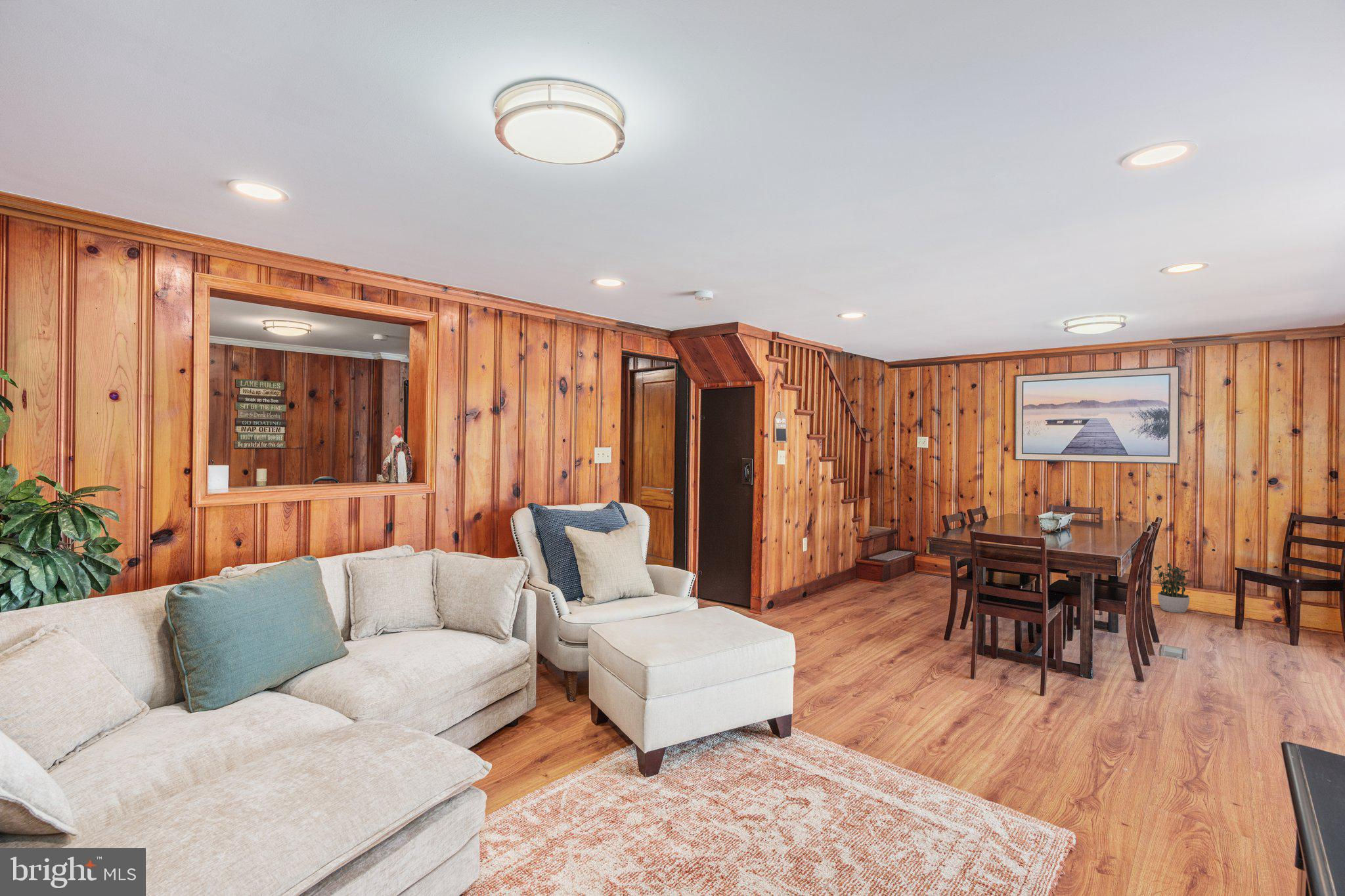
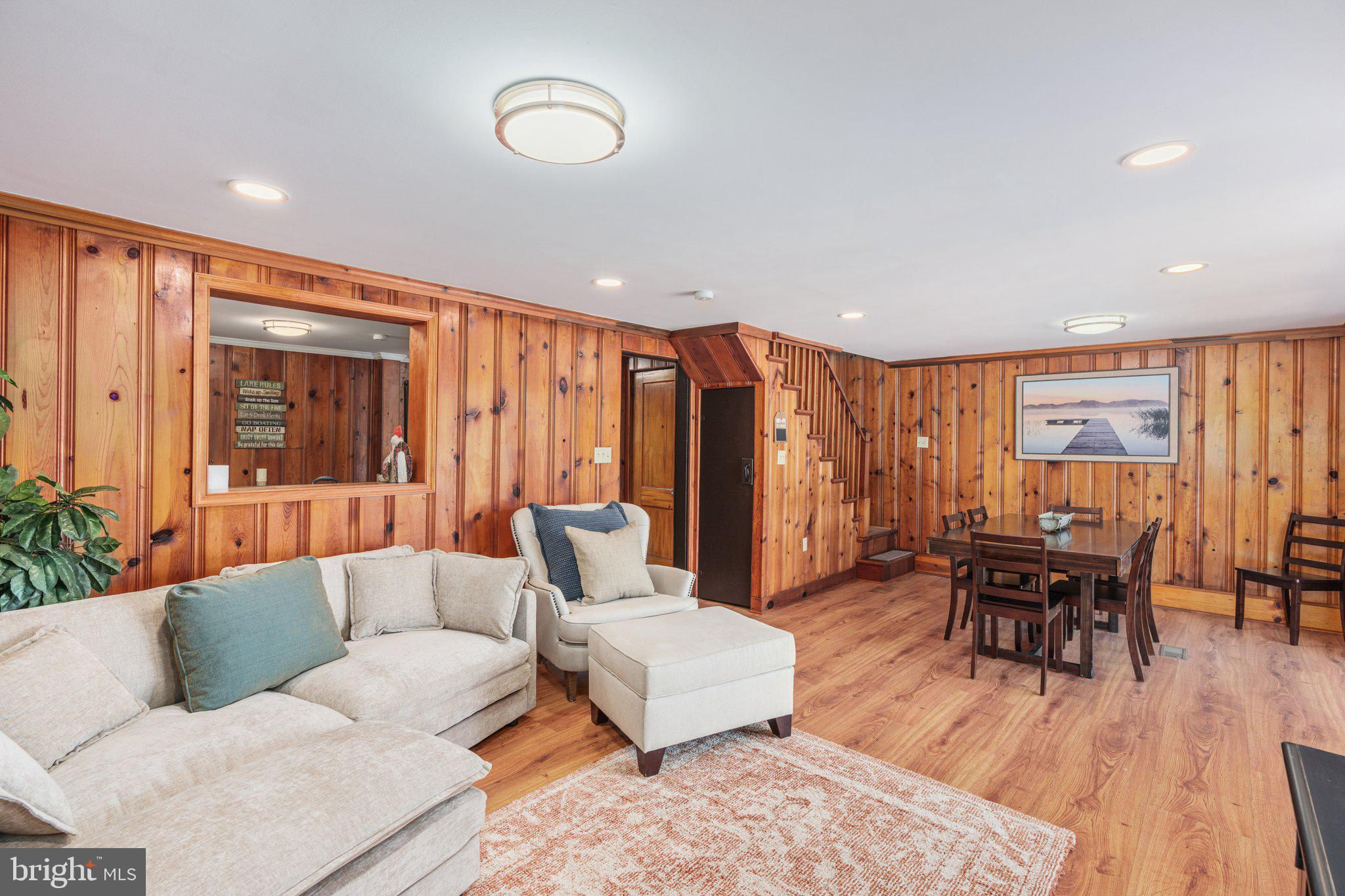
- potted plant [1154,563,1192,614]
